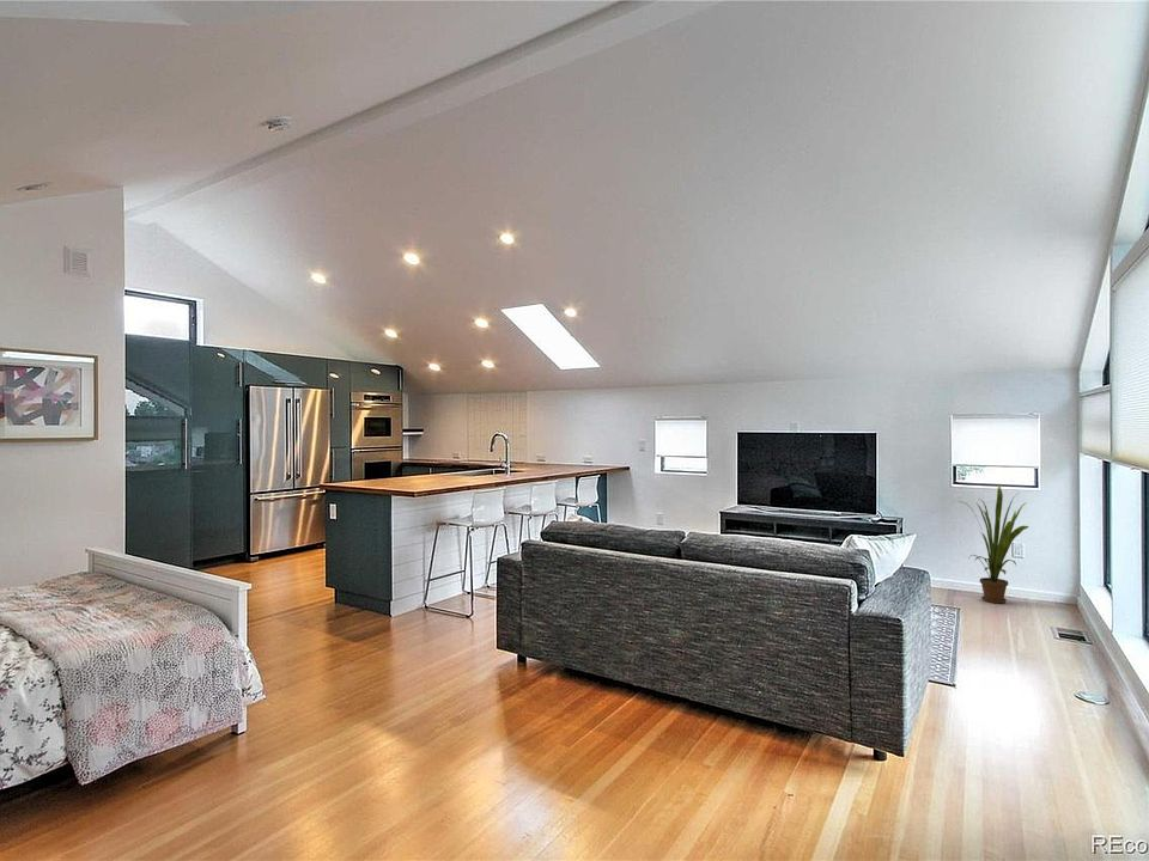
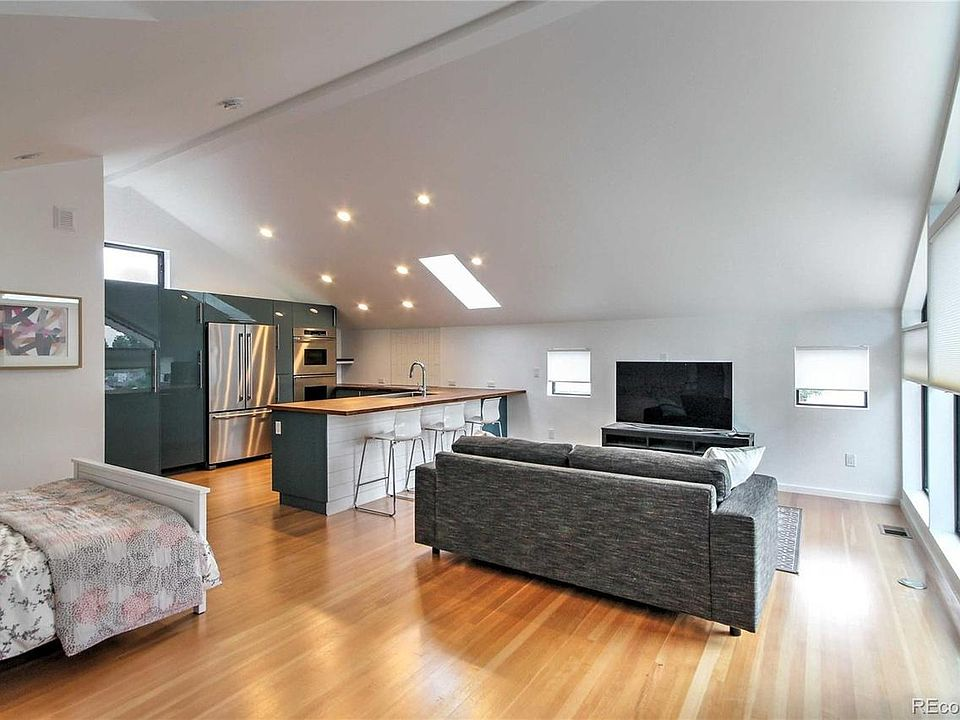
- house plant [959,484,1031,605]
